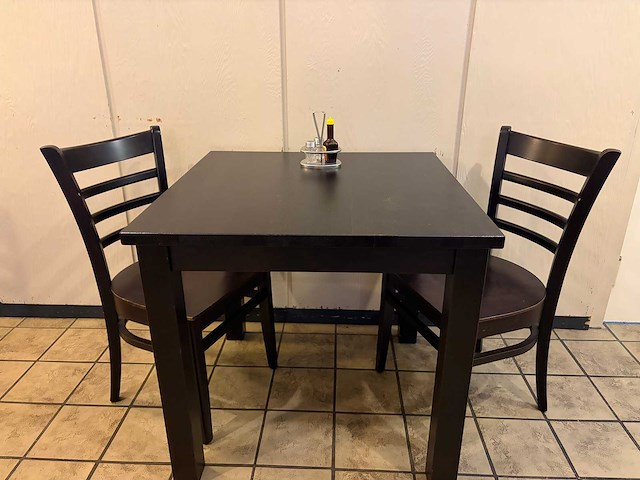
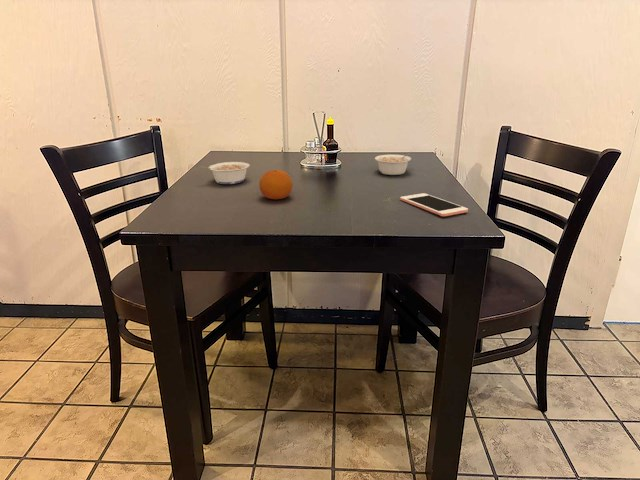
+ fruit [258,169,294,200]
+ legume [200,161,251,185]
+ cell phone [399,192,469,217]
+ legume [374,151,413,176]
